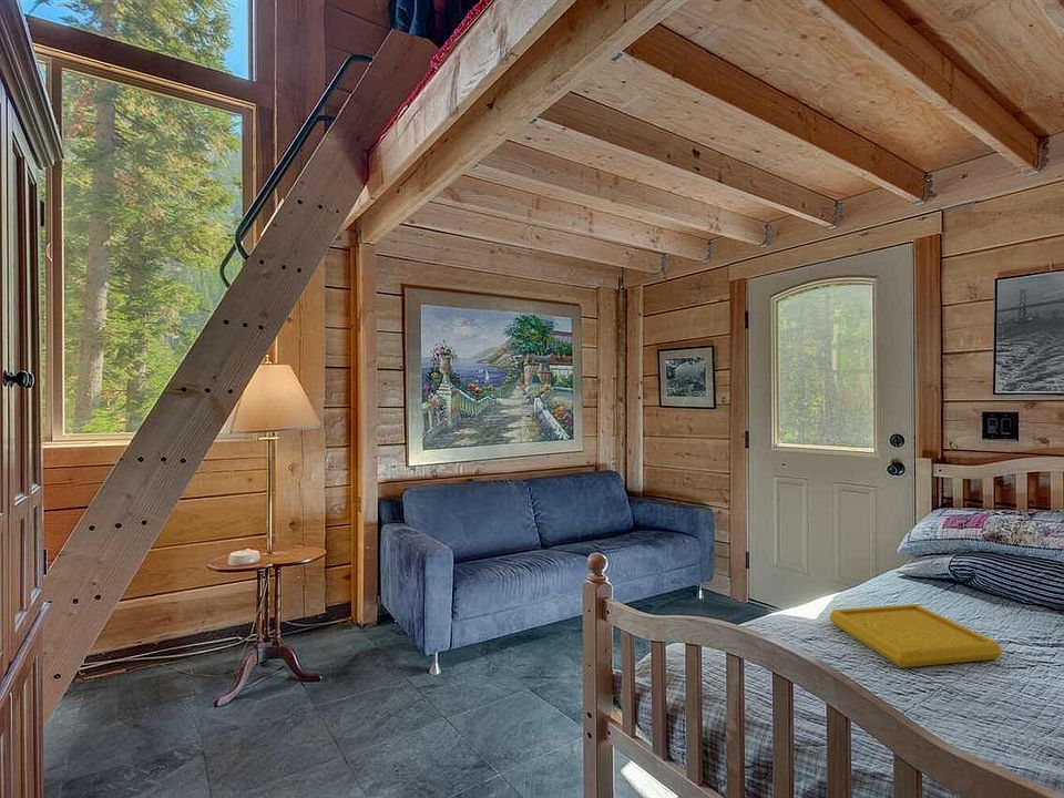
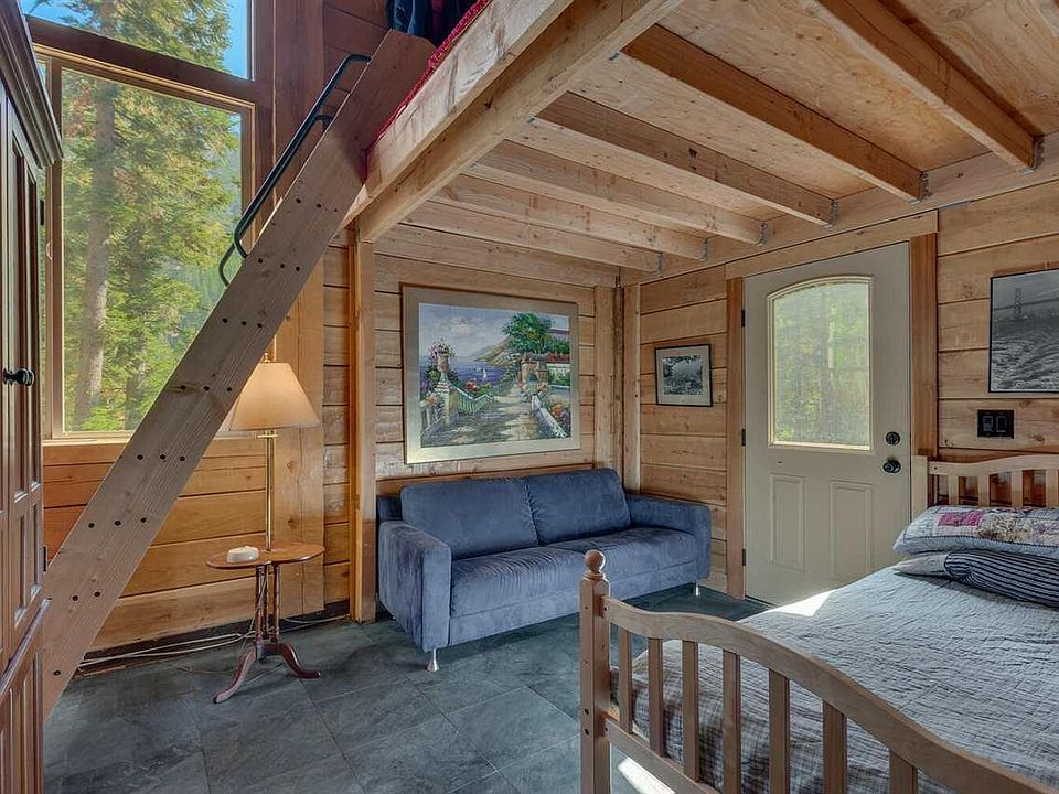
- serving tray [828,603,1003,668]
